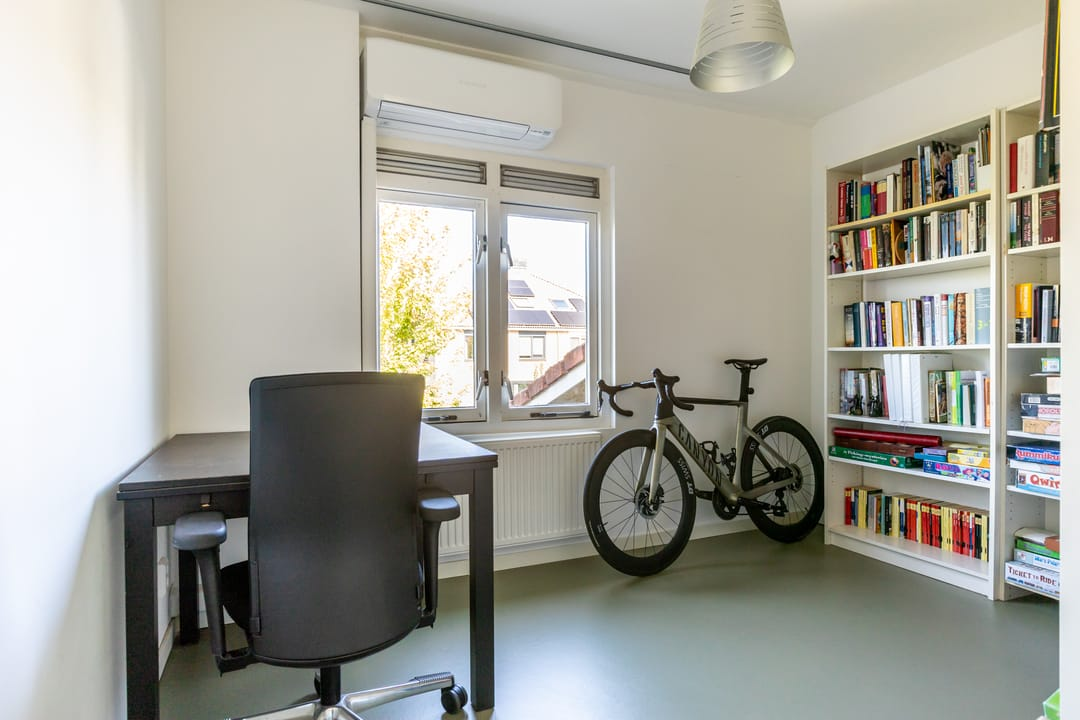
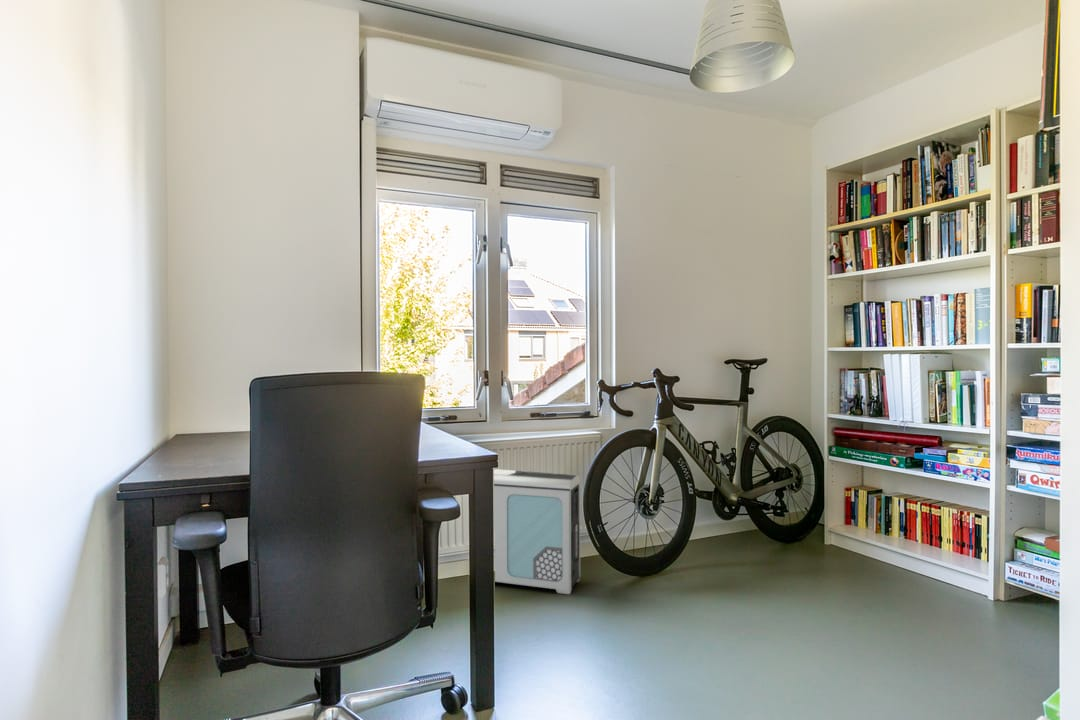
+ air purifier [493,468,581,595]
